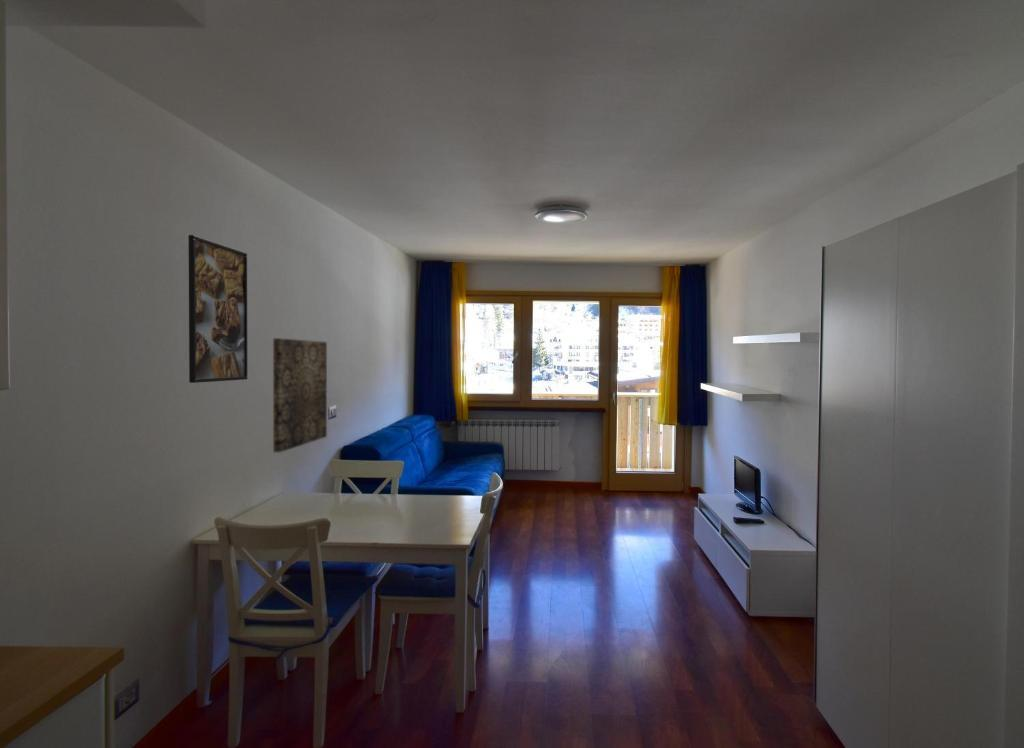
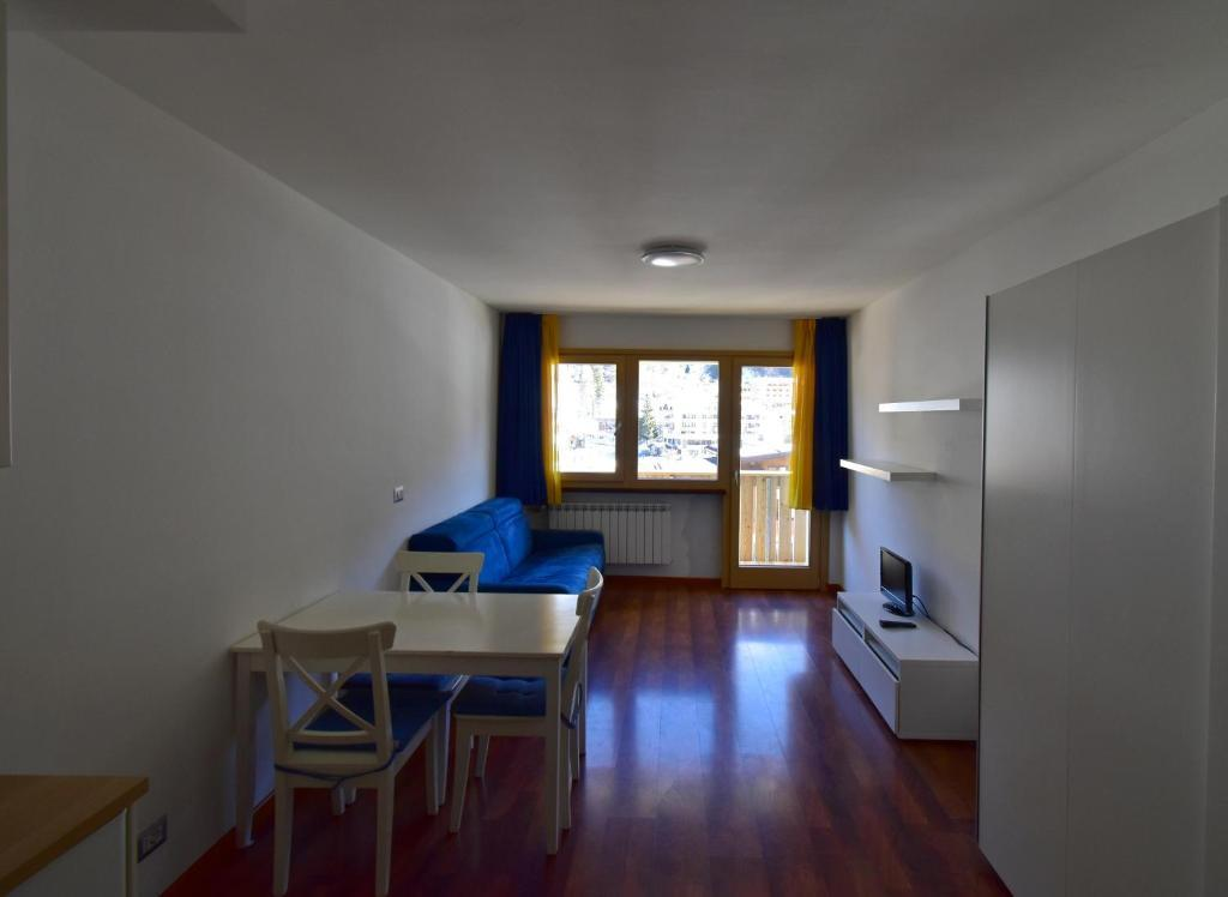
- wall art [272,337,328,454]
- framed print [187,234,248,384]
